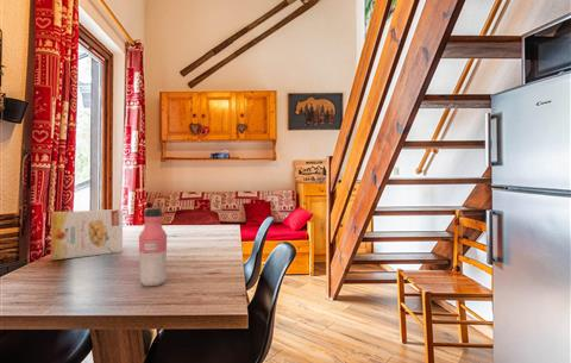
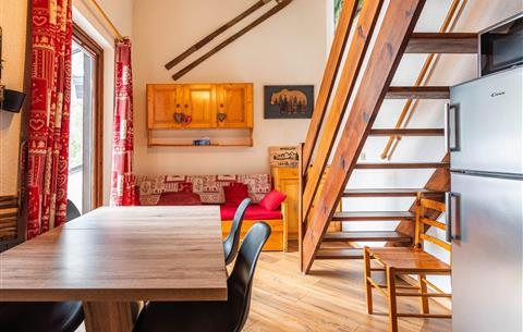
- cereal box [50,208,124,261]
- water bottle [138,207,168,288]
